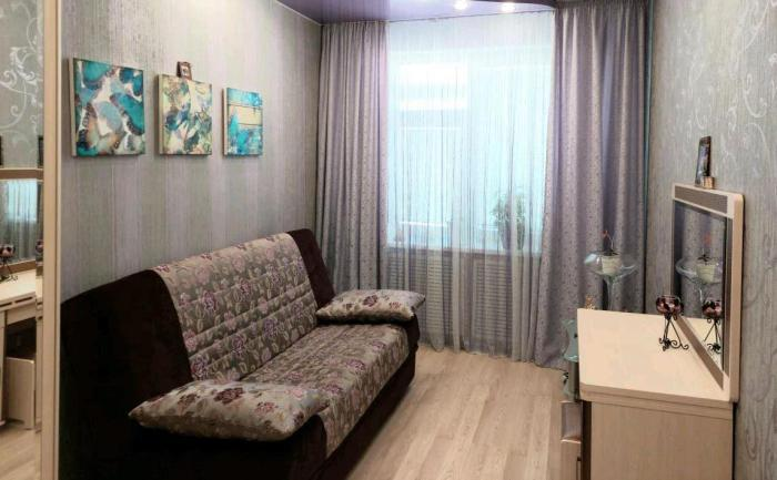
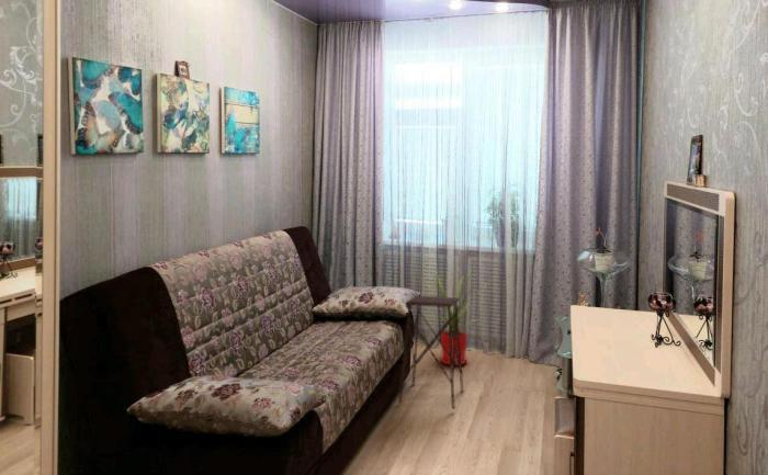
+ house plant [420,268,493,366]
+ side table [397,294,464,410]
